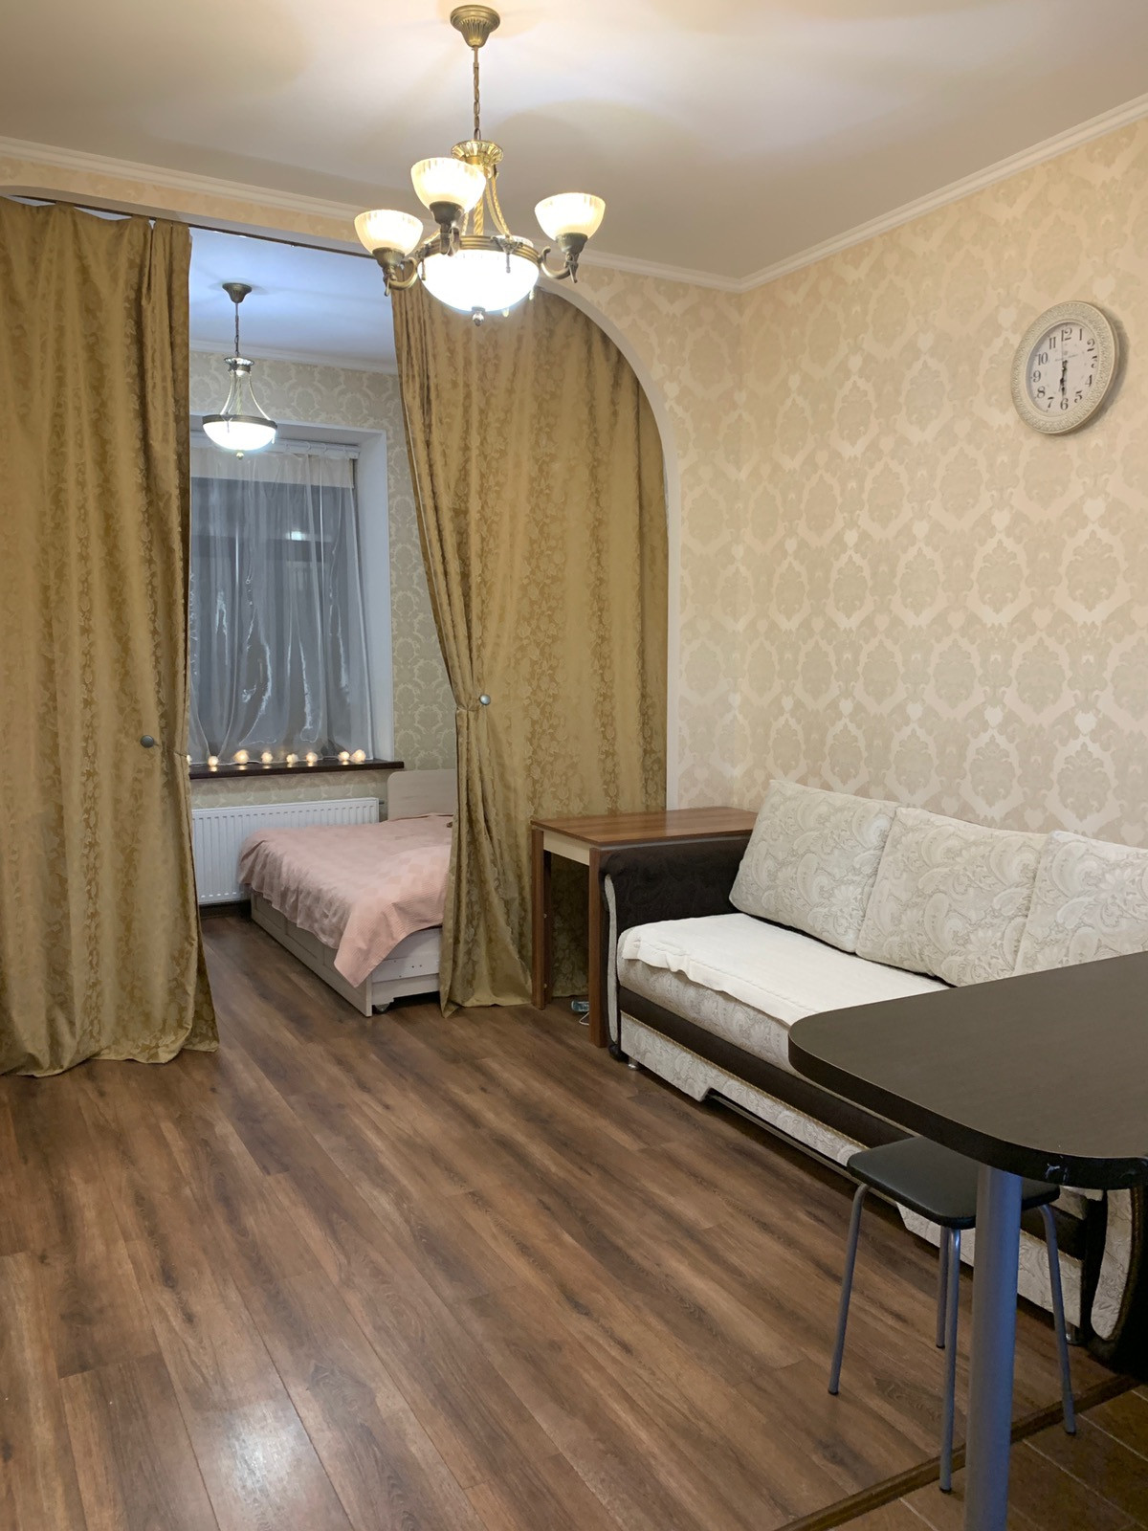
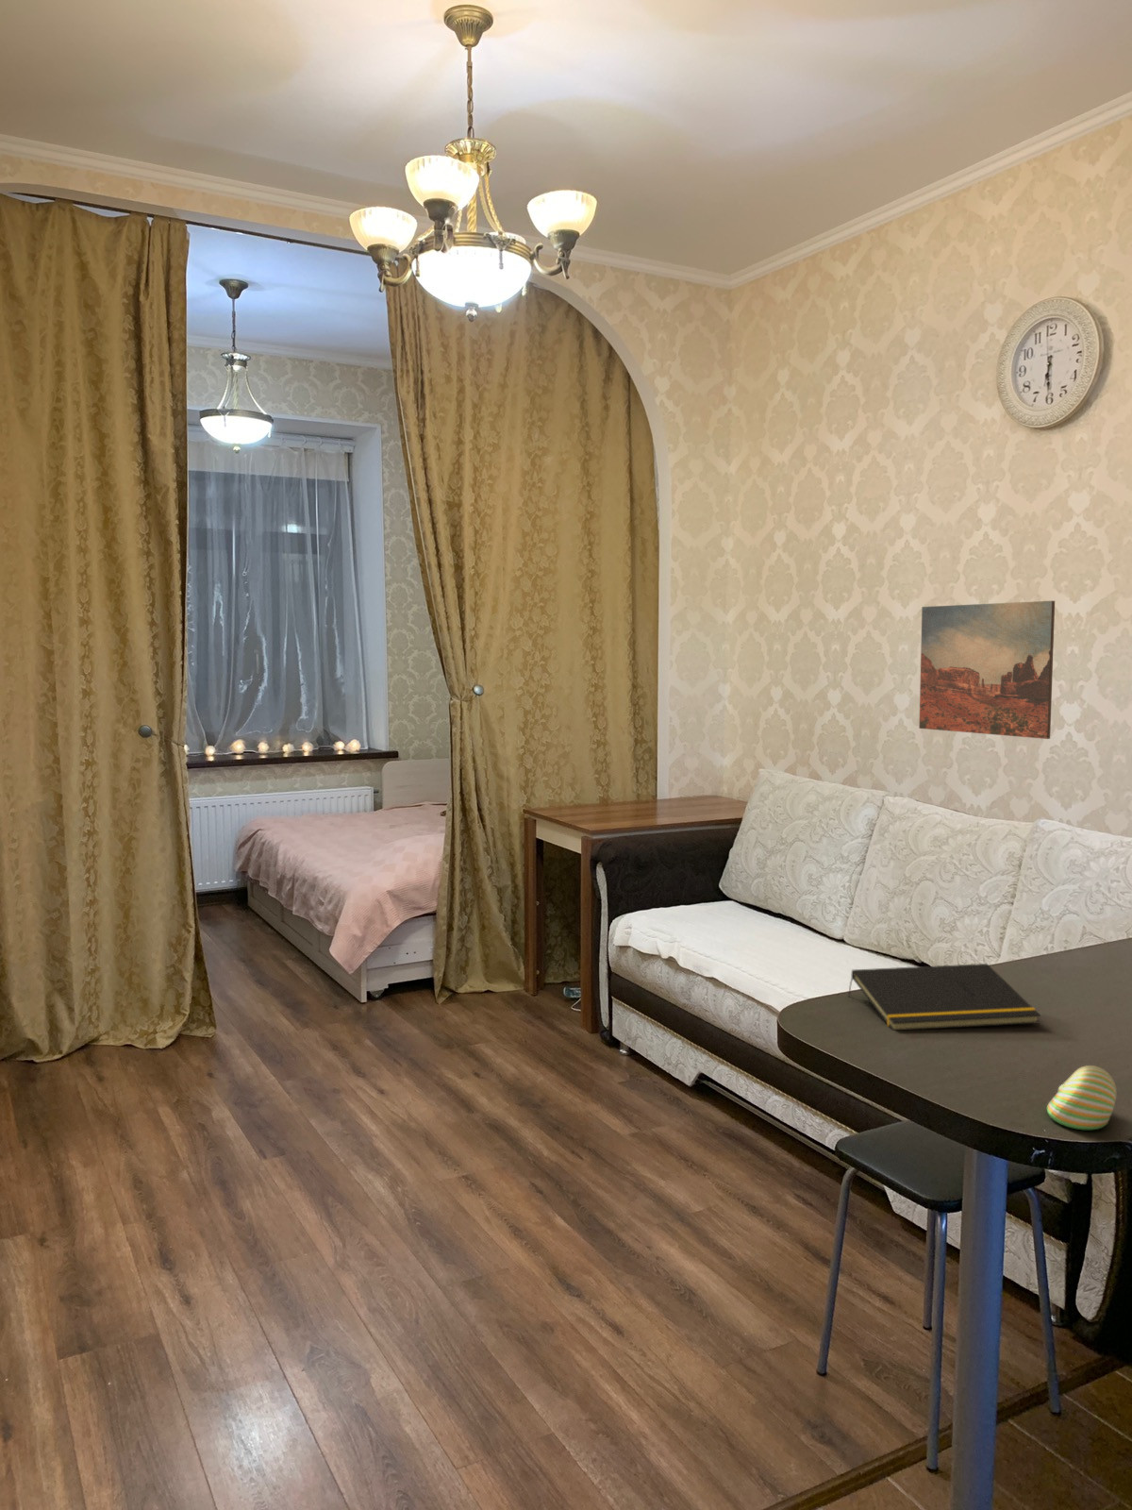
+ notepad [847,963,1042,1032]
+ decorative egg [1046,1064,1117,1131]
+ wall art [918,600,1056,740]
